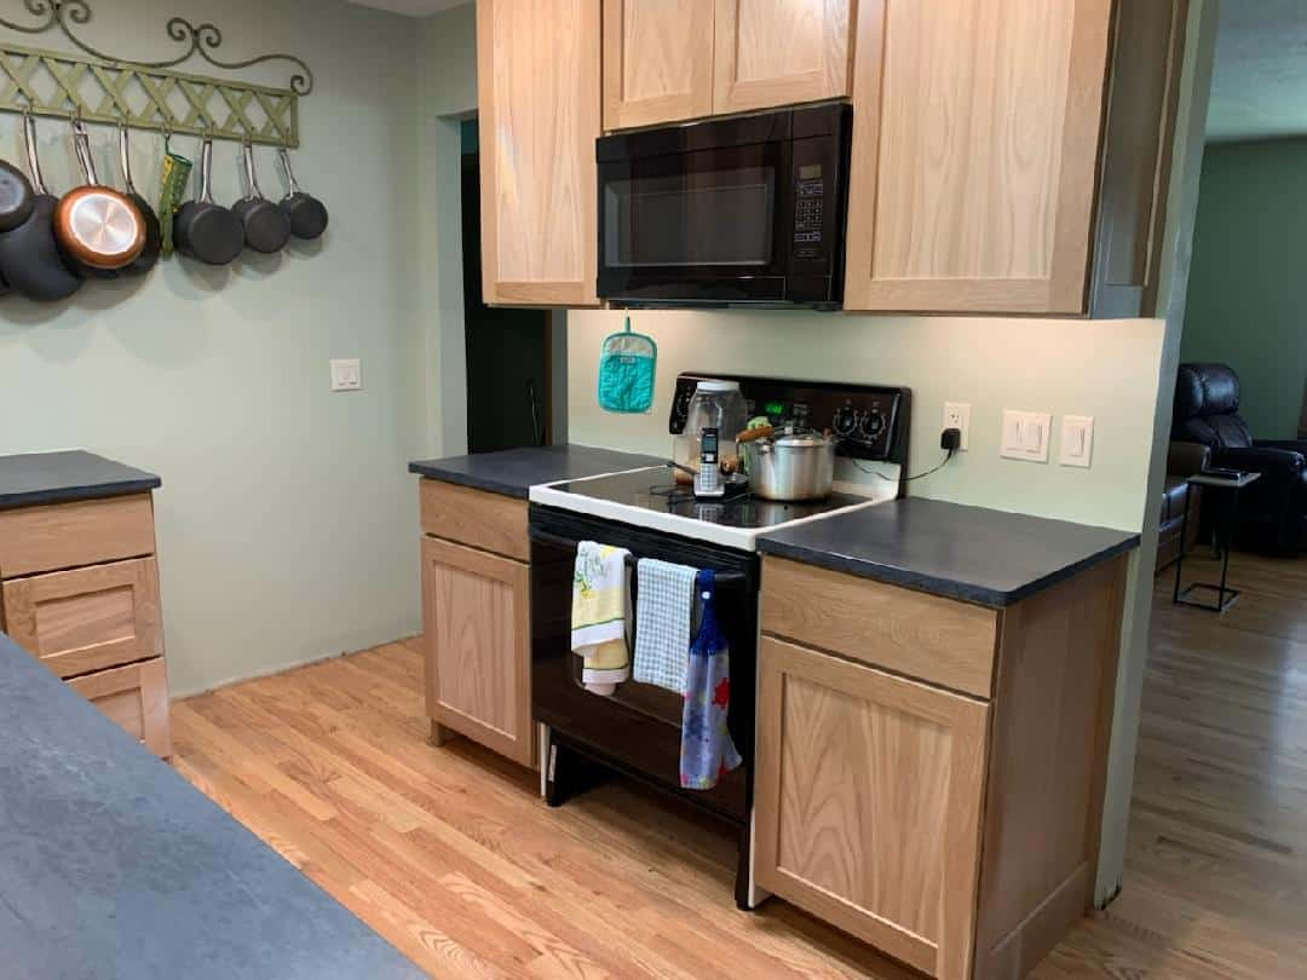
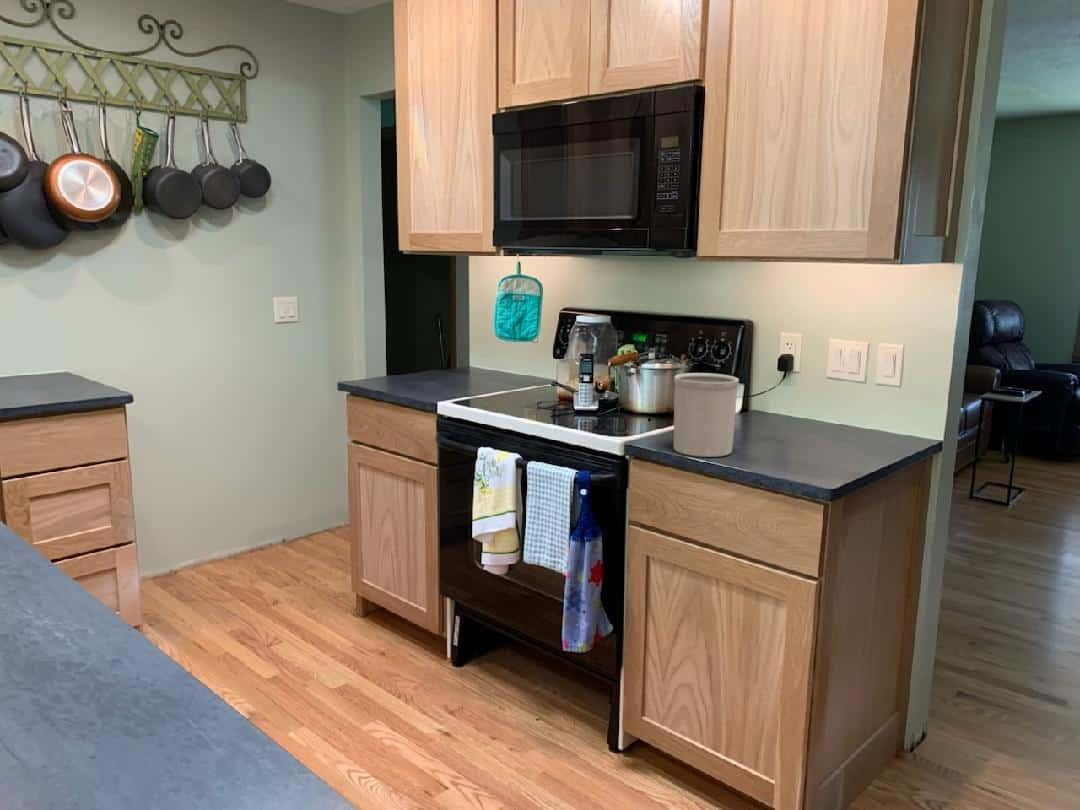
+ utensil holder [673,372,740,458]
